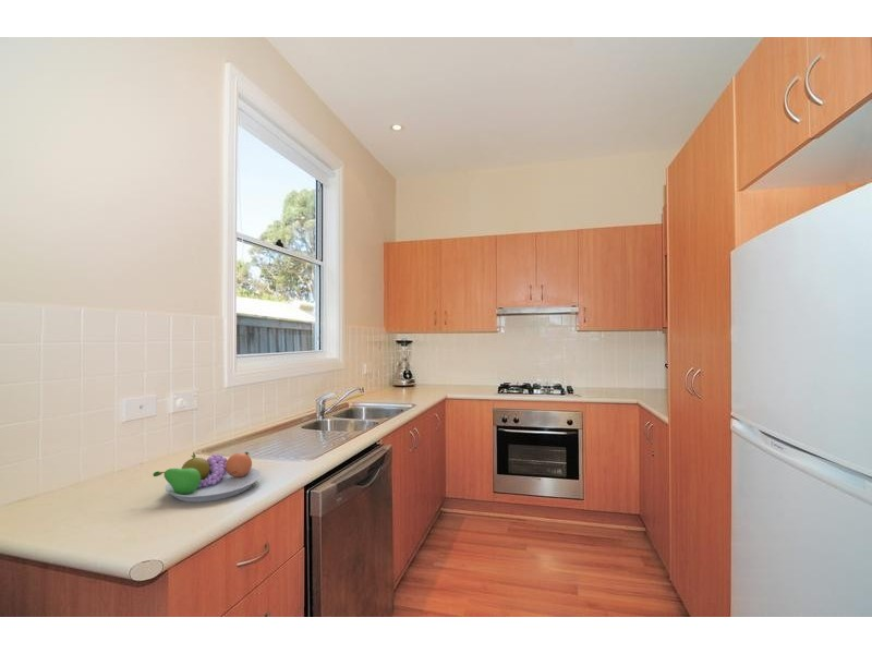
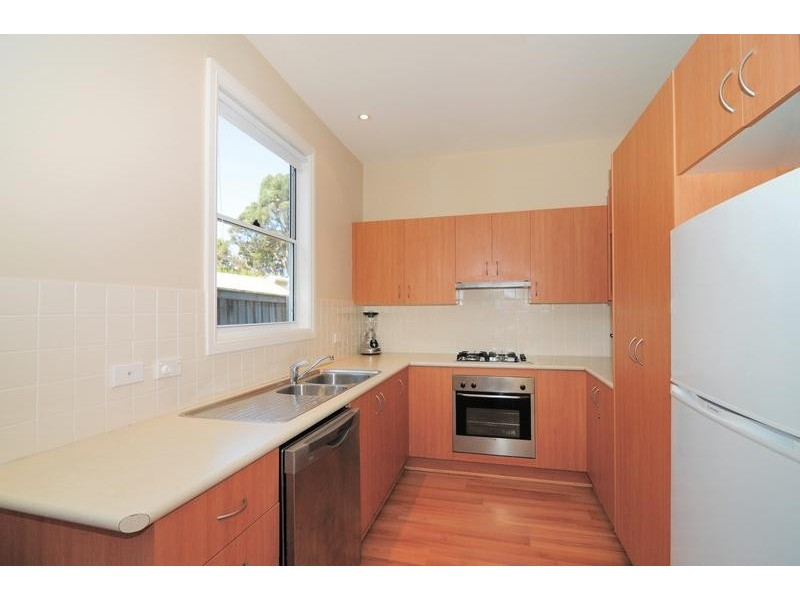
- fruit bowl [152,451,262,504]
